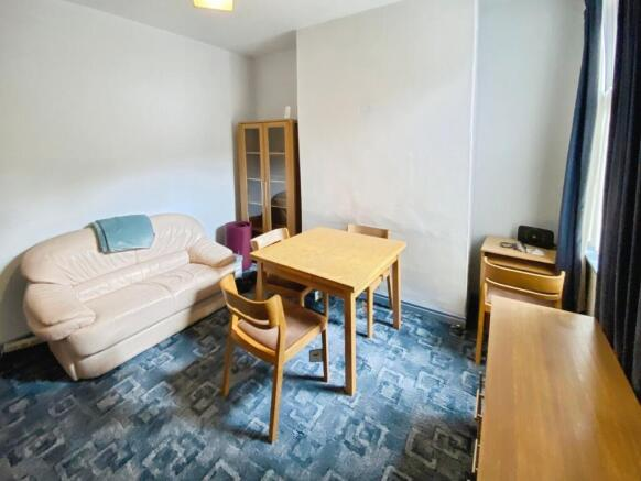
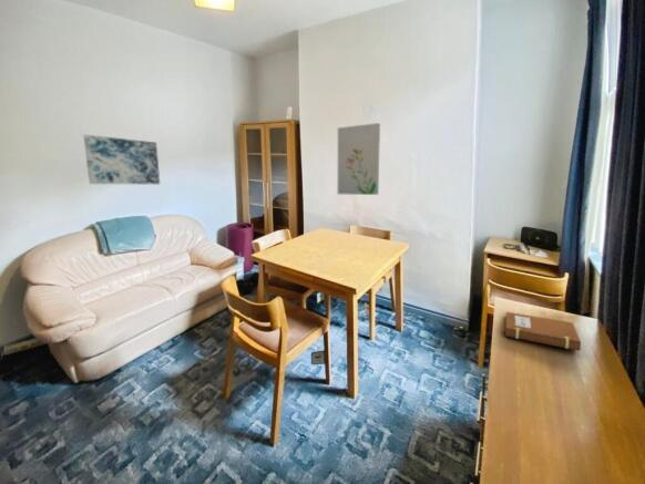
+ wall art [337,122,381,196]
+ notebook [501,311,582,352]
+ wall art [82,134,161,185]
